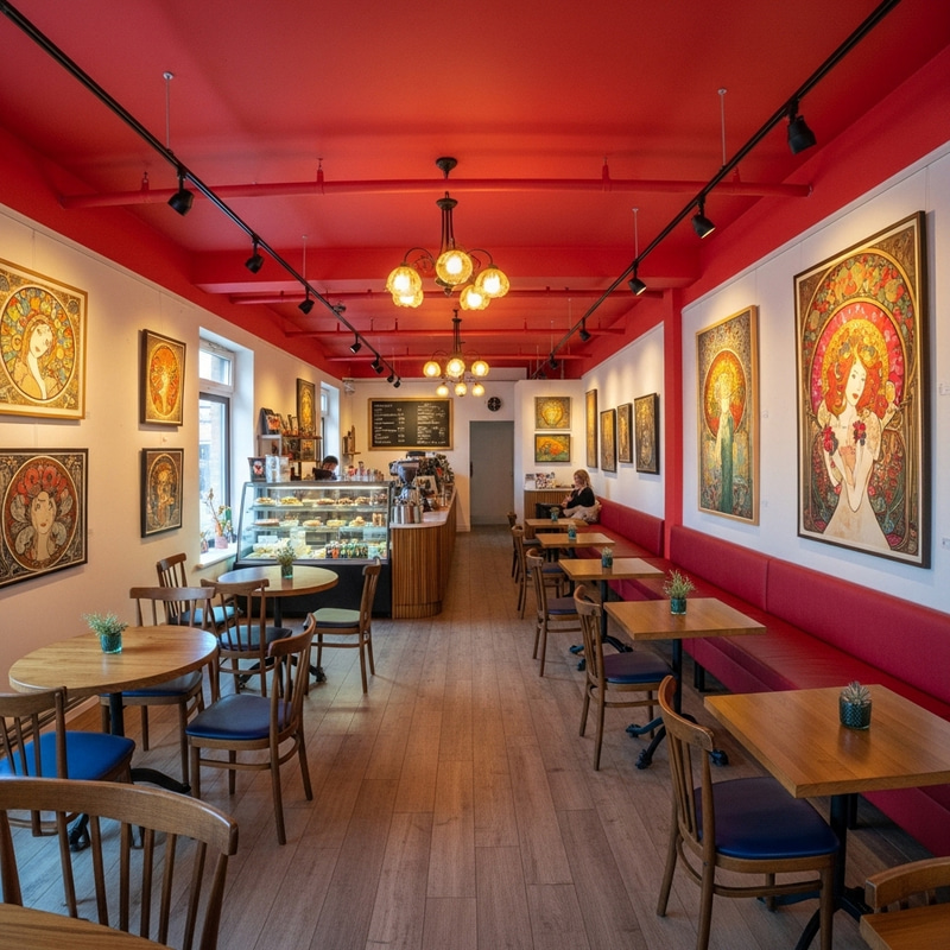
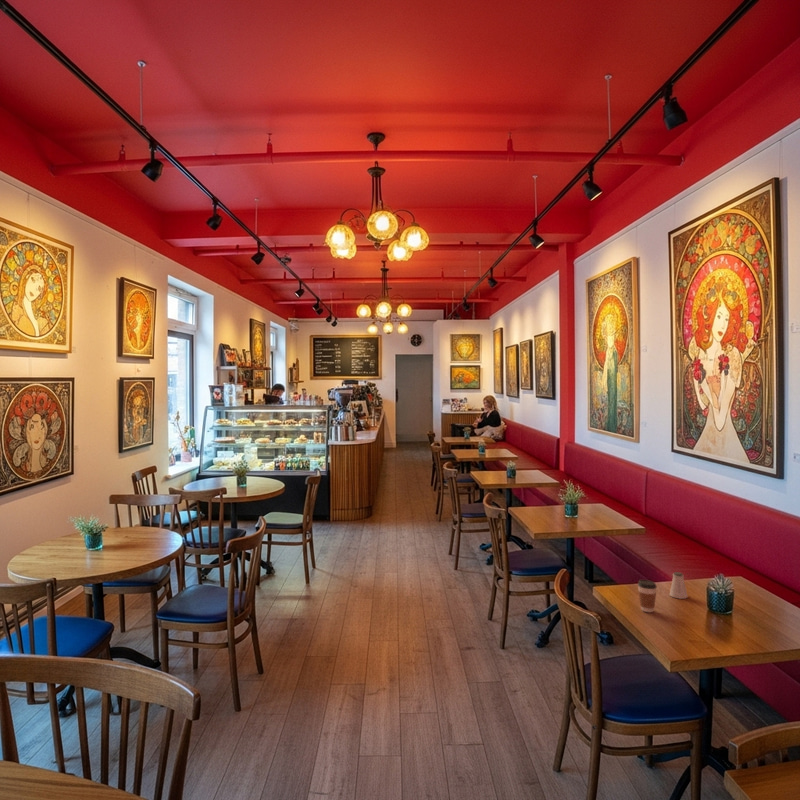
+ coffee cup [637,579,658,613]
+ saltshaker [669,571,689,600]
